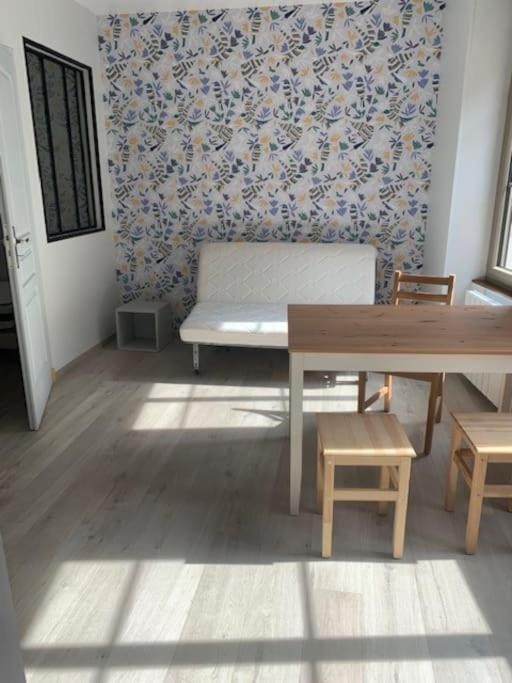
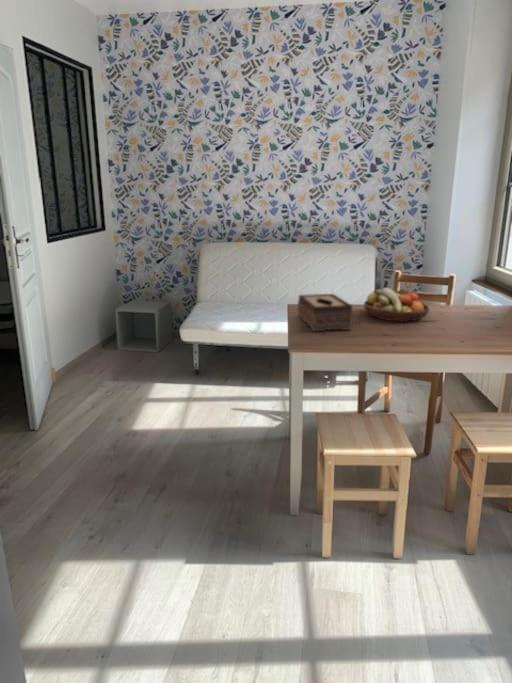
+ fruit bowl [363,287,431,323]
+ tissue box [297,293,354,332]
